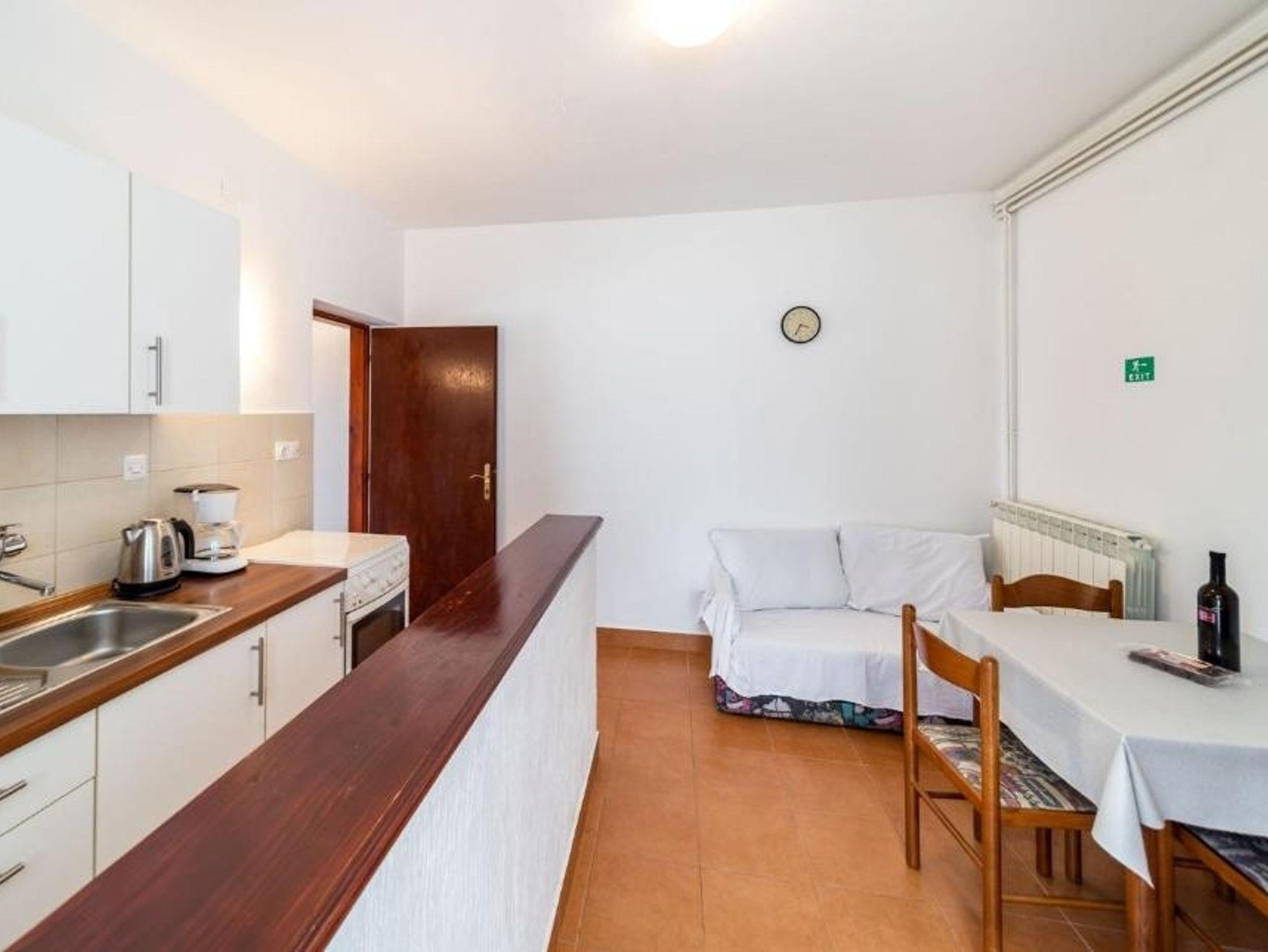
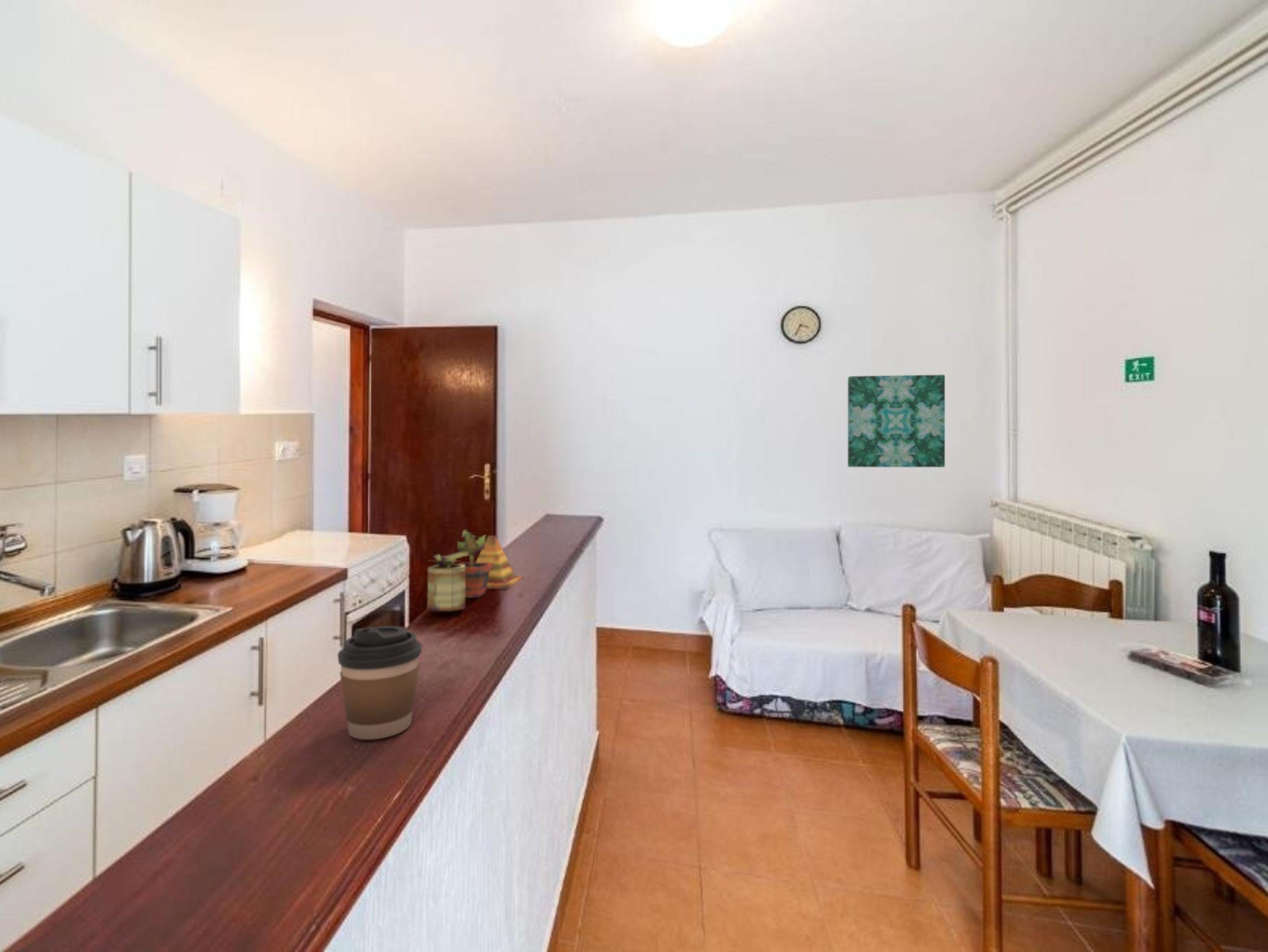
+ potted plant [423,529,524,612]
+ wall art [847,374,945,468]
+ coffee cup [337,625,422,740]
